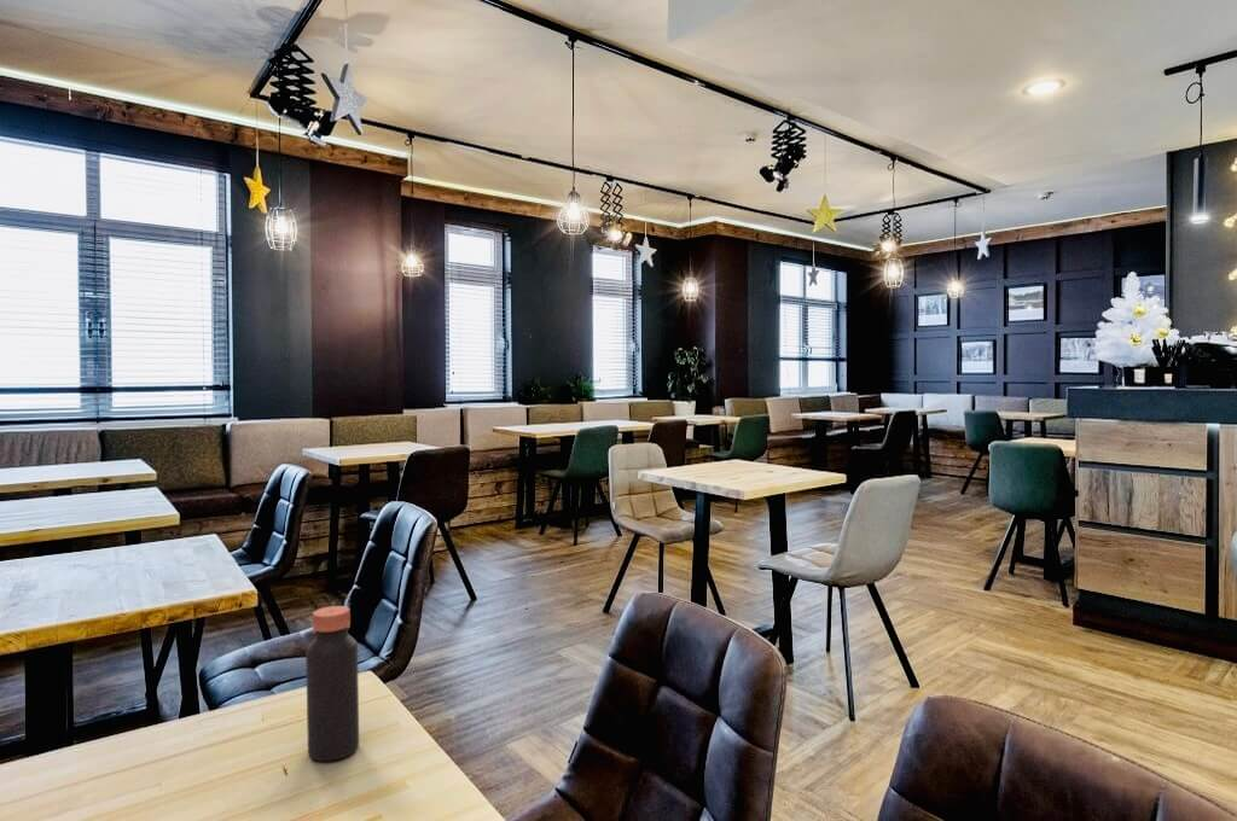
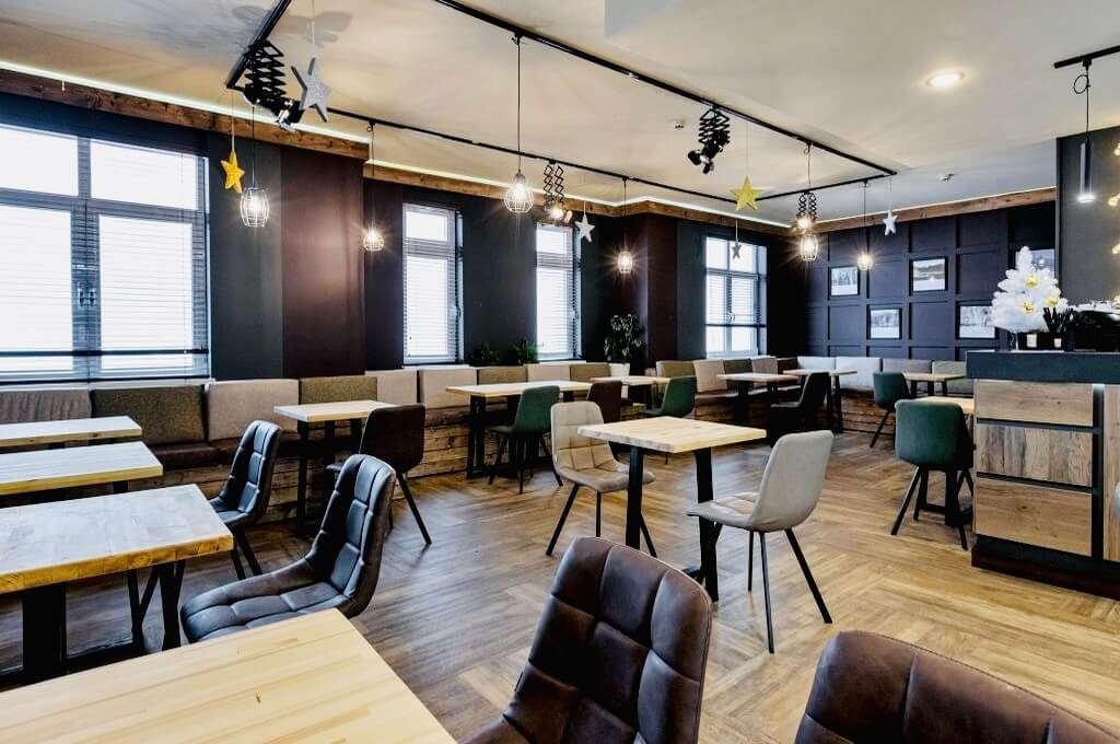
- bottle [304,605,360,763]
